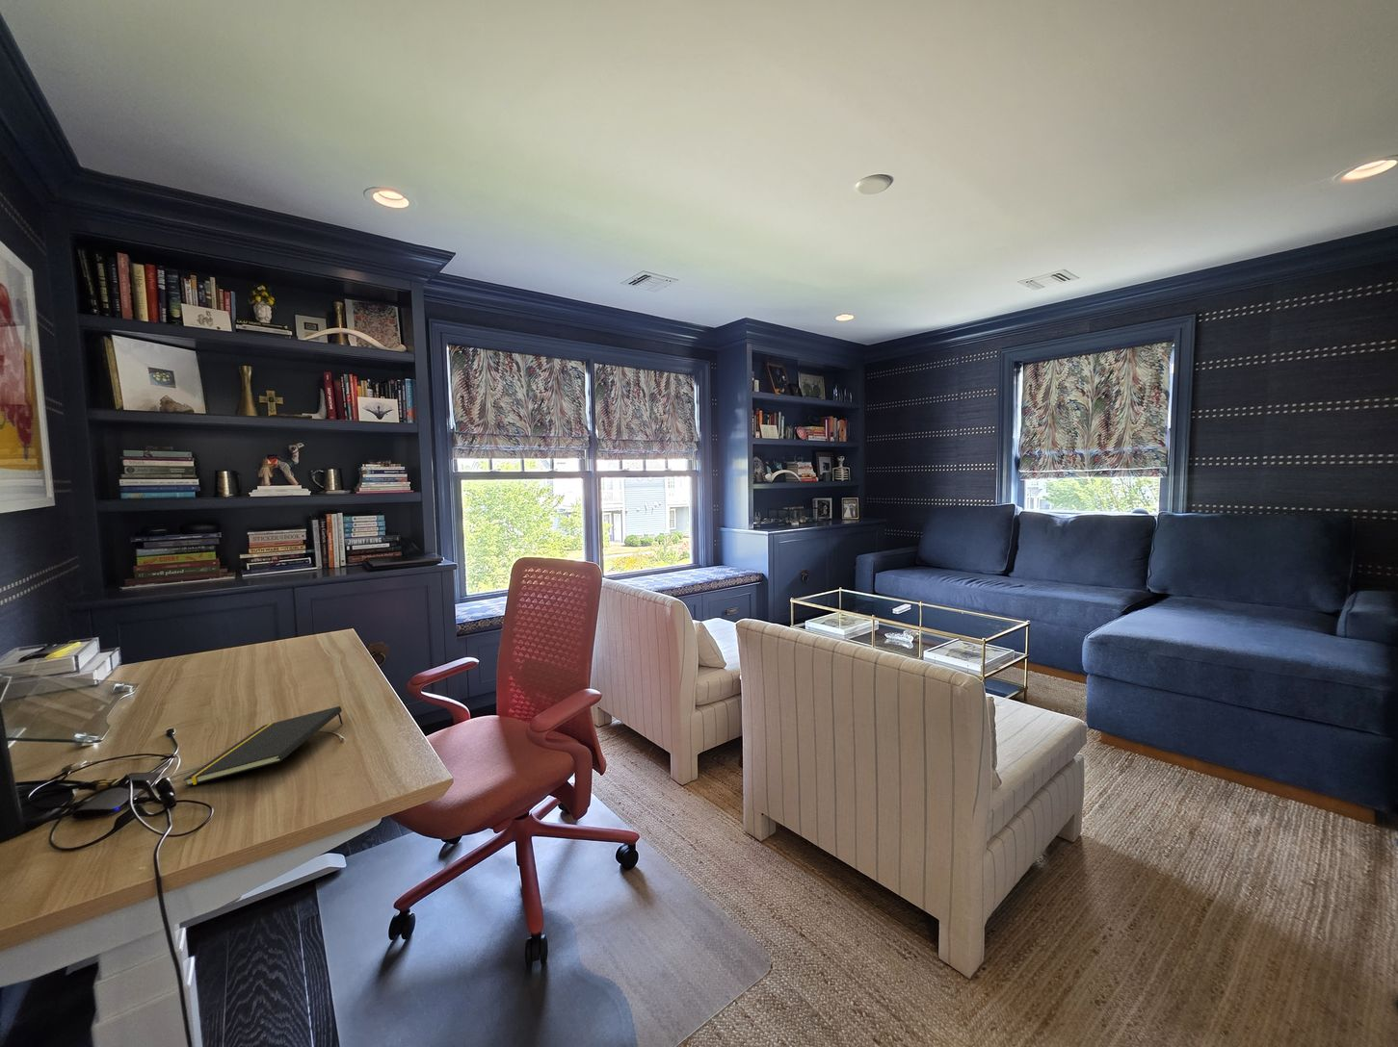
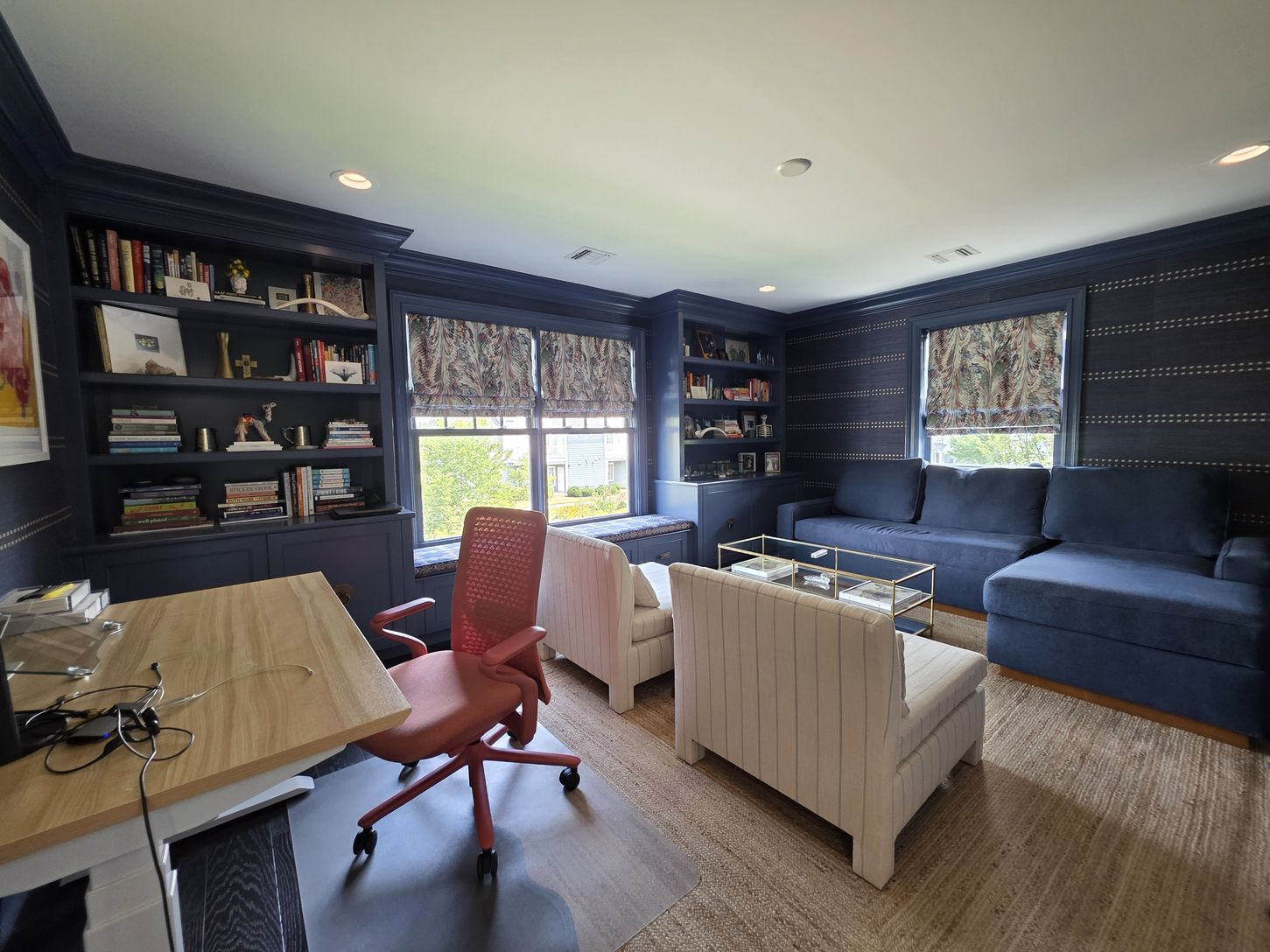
- notepad [183,705,343,787]
